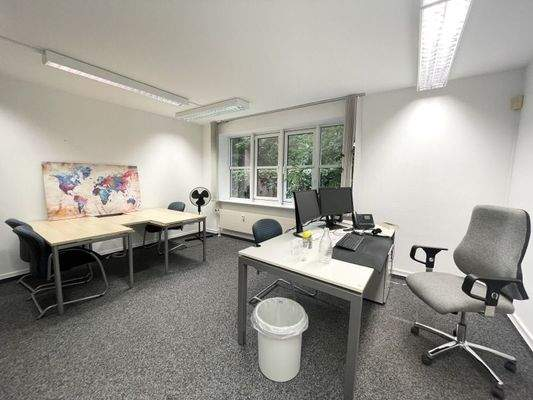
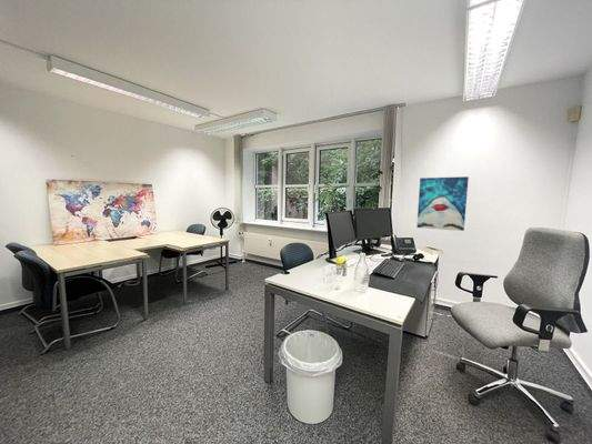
+ wall art [417,175,470,232]
